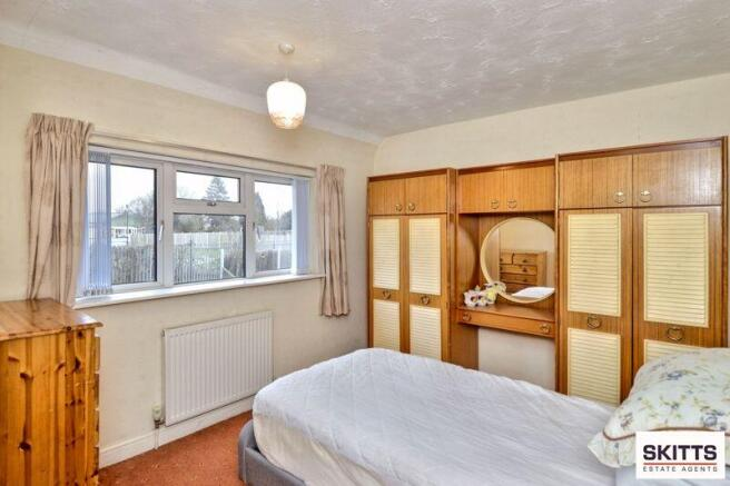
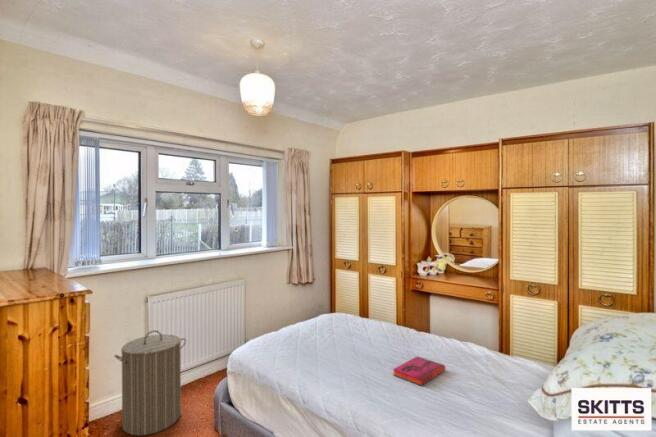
+ laundry hamper [113,329,187,437]
+ hardback book [392,355,446,387]
